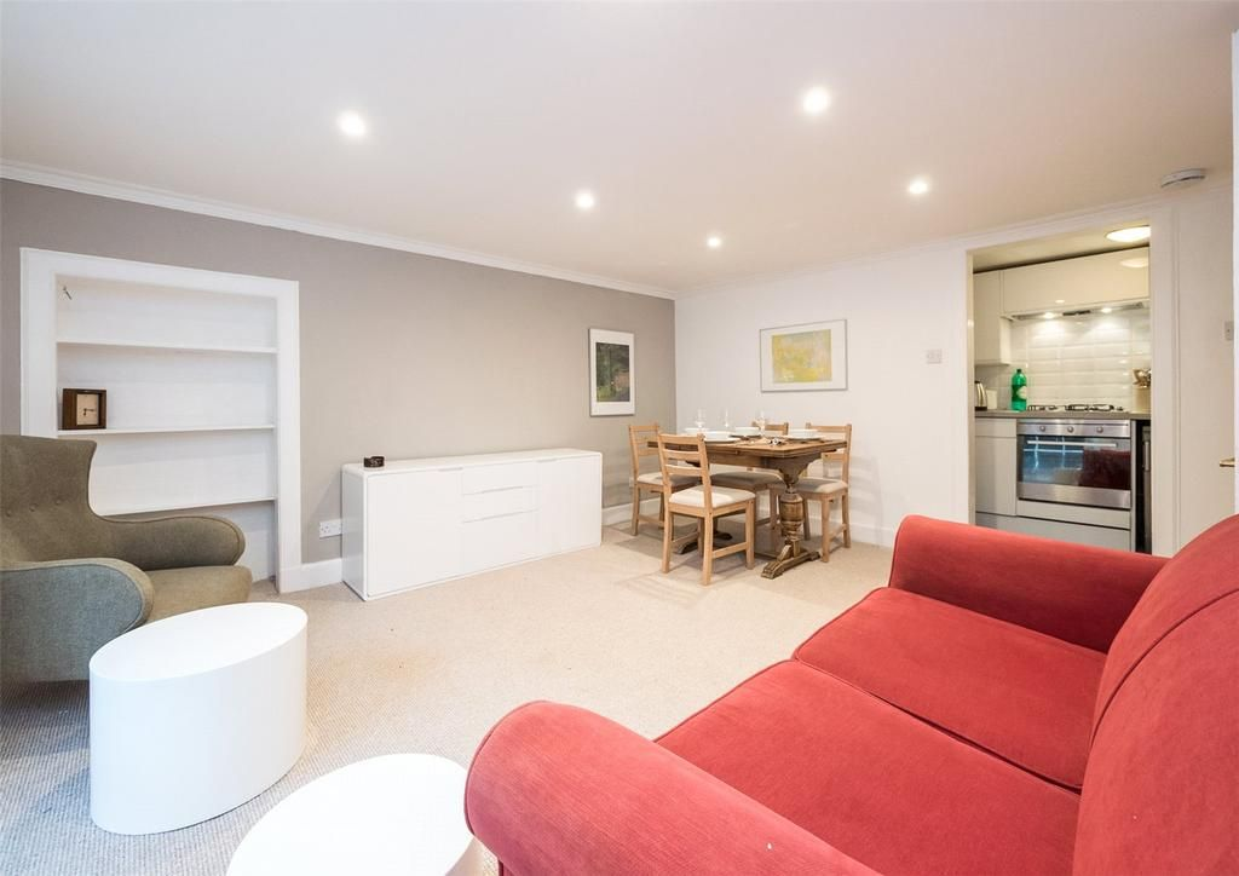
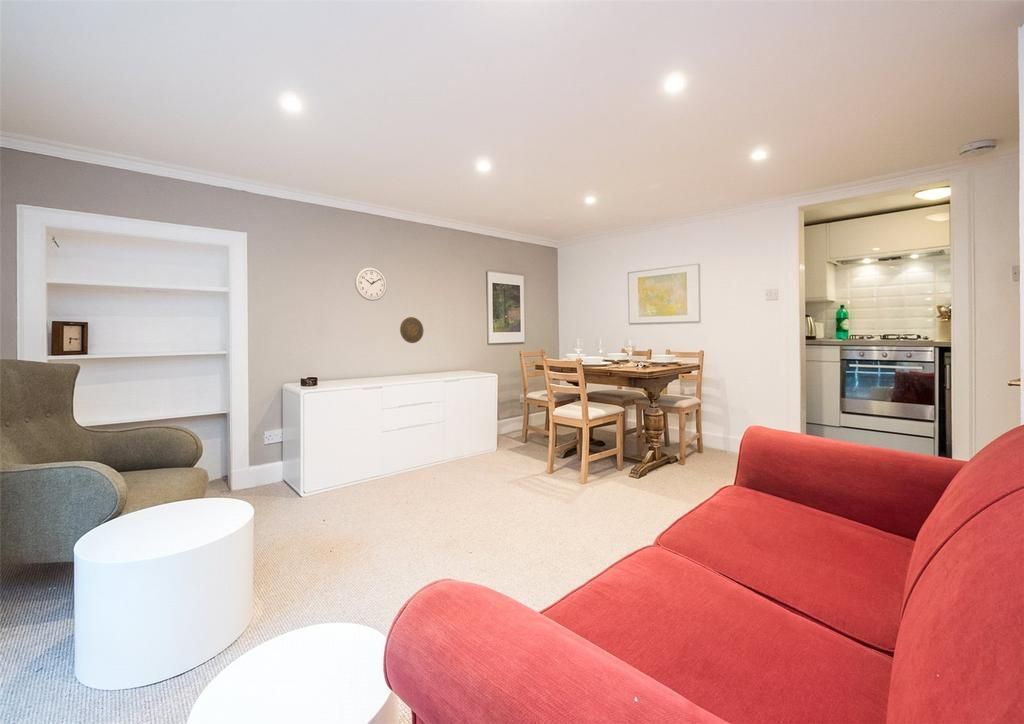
+ wall clock [354,266,388,302]
+ decorative plate [399,316,425,344]
